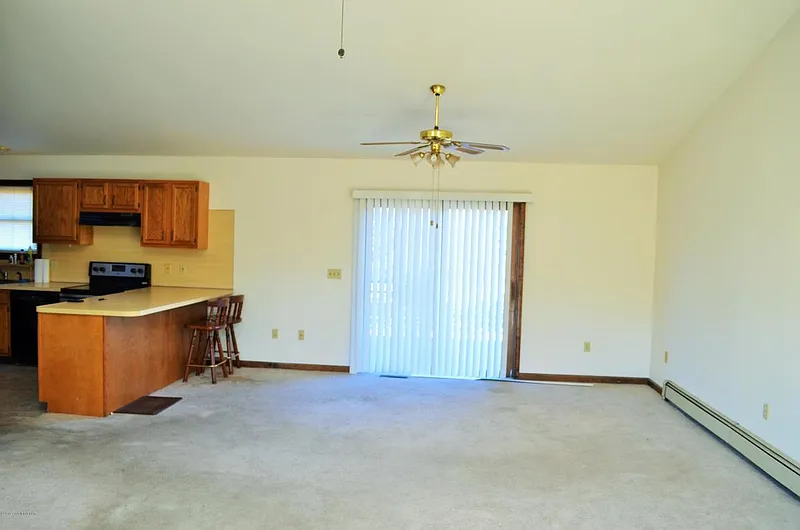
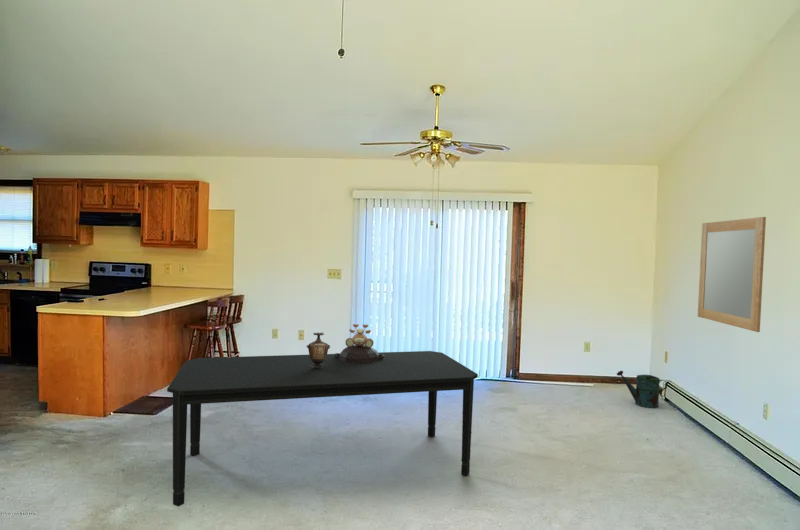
+ decorative bowl [334,323,384,363]
+ dining table [166,350,479,507]
+ vase [306,331,331,367]
+ watering can [615,370,668,409]
+ home mirror [697,216,767,333]
